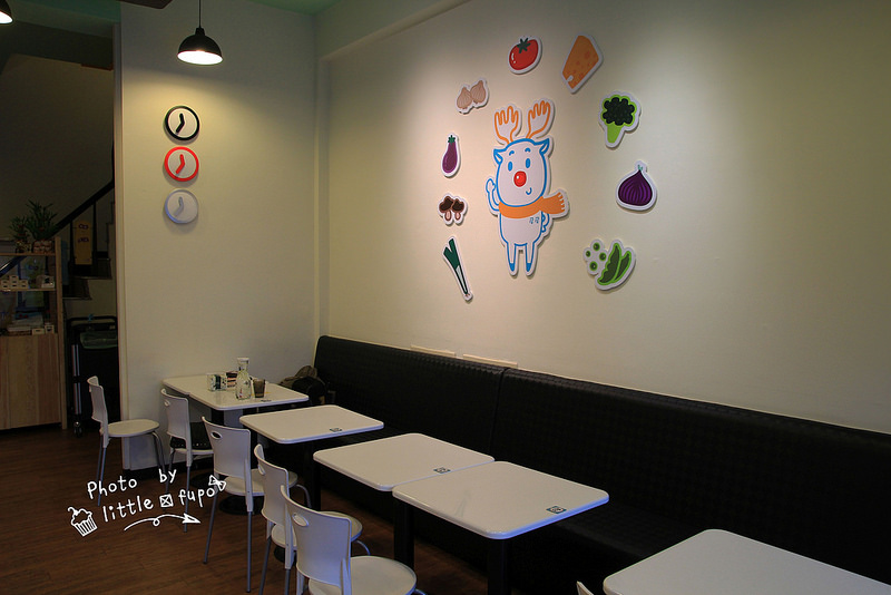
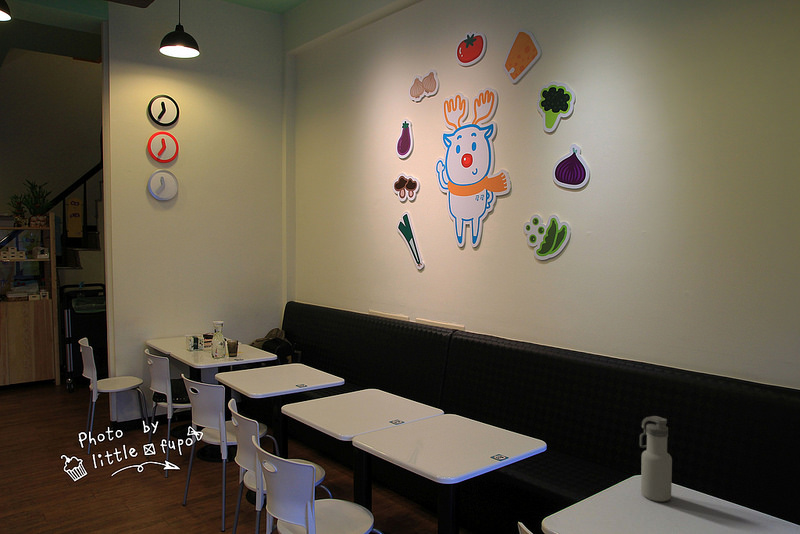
+ water bottle [639,415,673,502]
